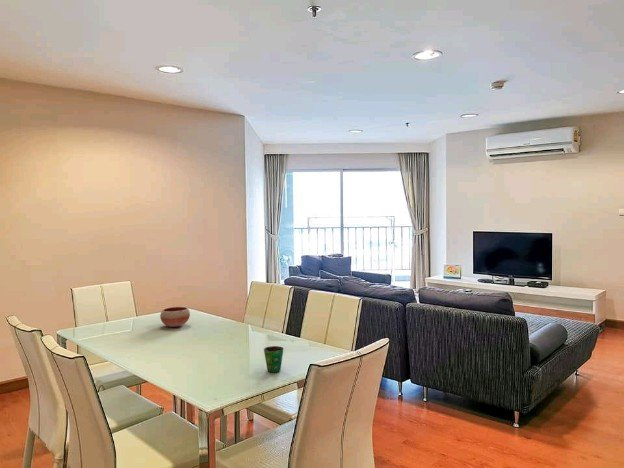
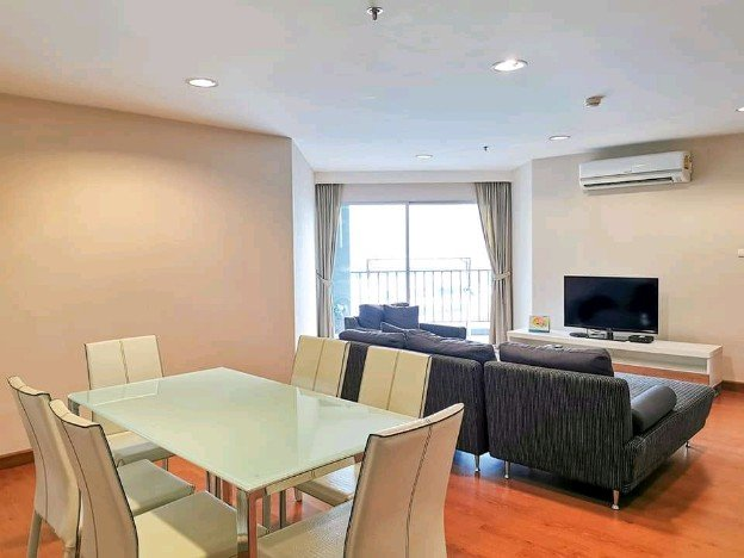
- bowl [159,306,191,328]
- cup [263,345,285,373]
